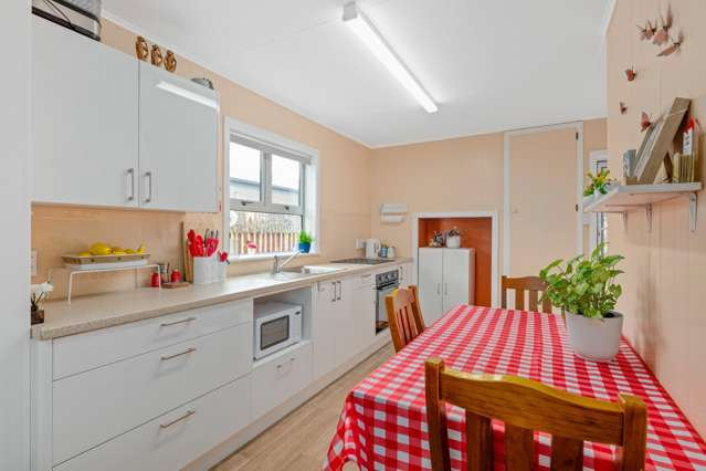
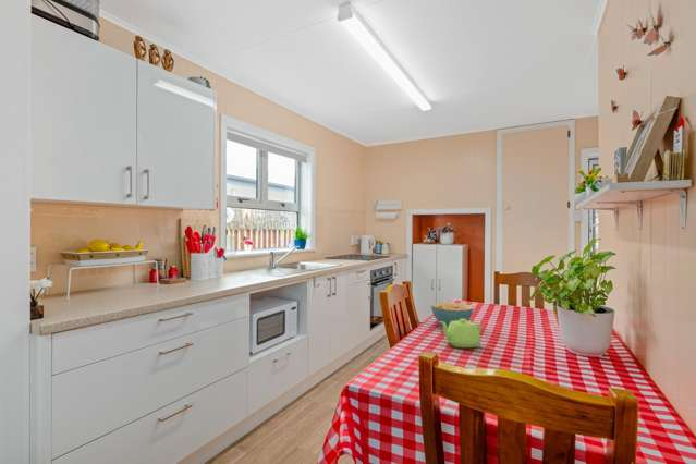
+ teapot [439,319,483,349]
+ cereal bowl [430,301,474,328]
